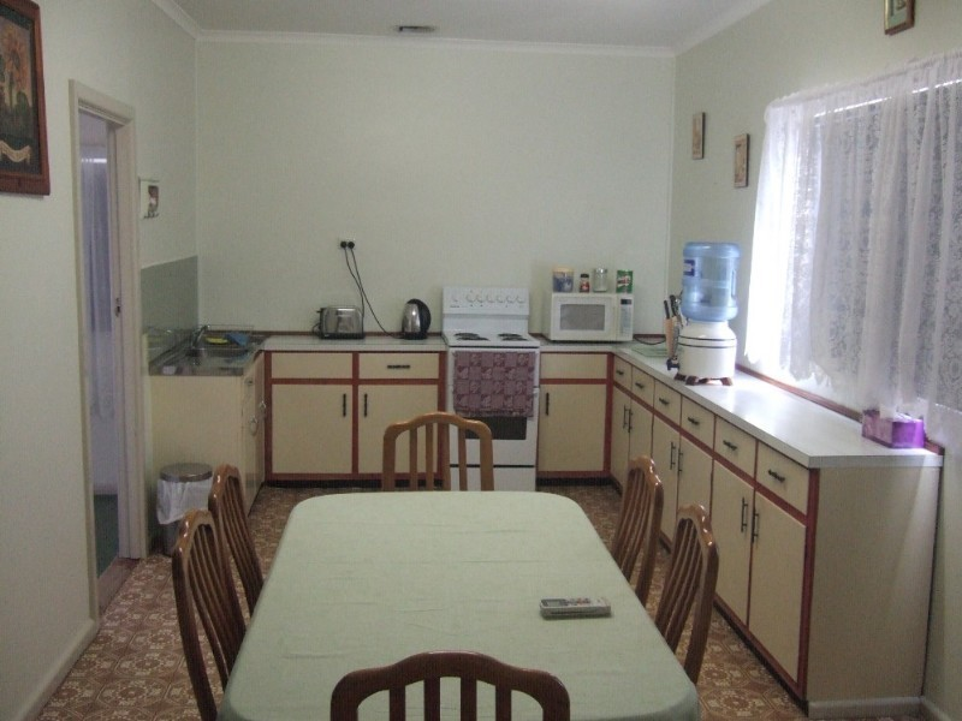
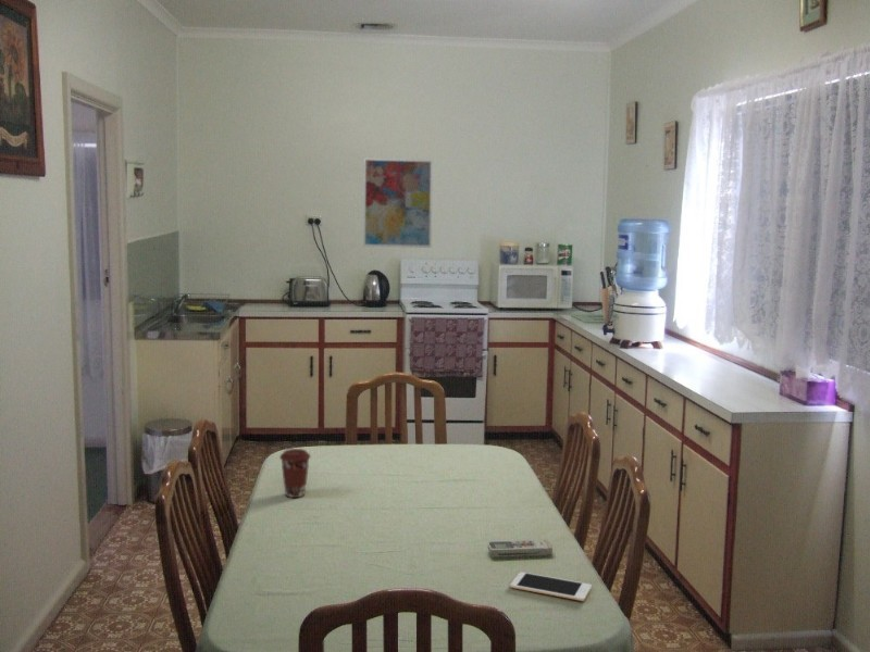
+ coffee cup [278,448,312,499]
+ cell phone [509,570,593,602]
+ wall art [362,156,434,249]
